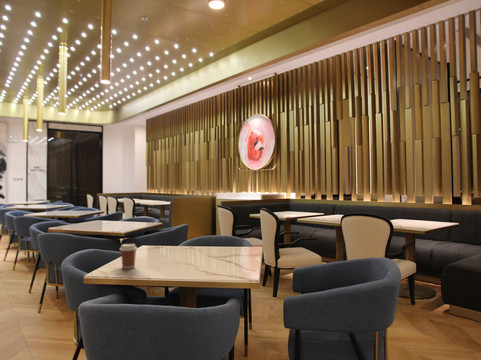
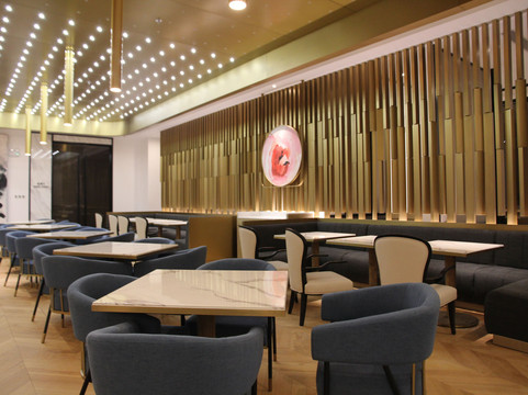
- coffee cup [119,243,138,269]
